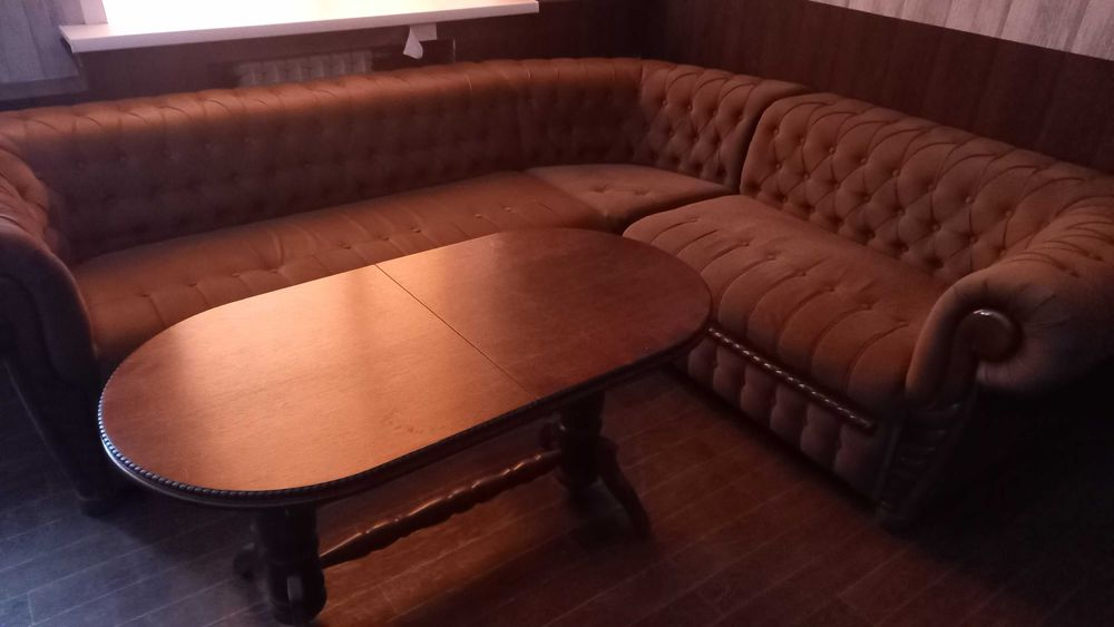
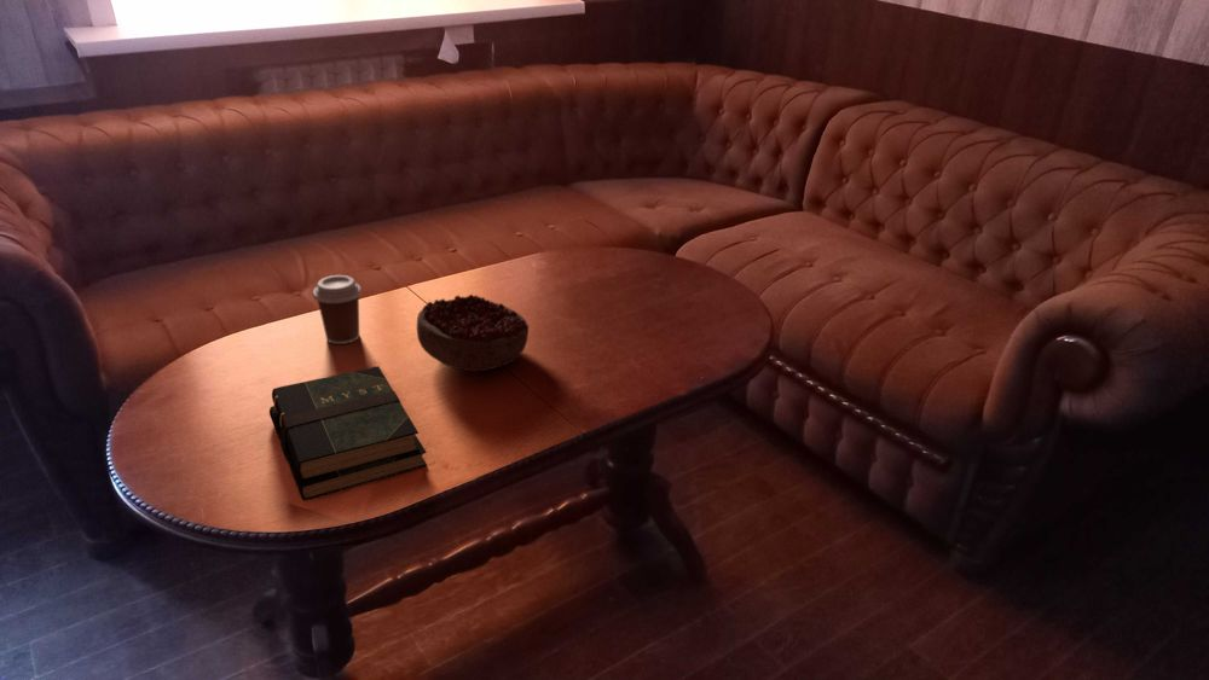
+ decorative bowl [416,293,530,372]
+ book [268,365,428,501]
+ coffee cup [312,274,363,345]
